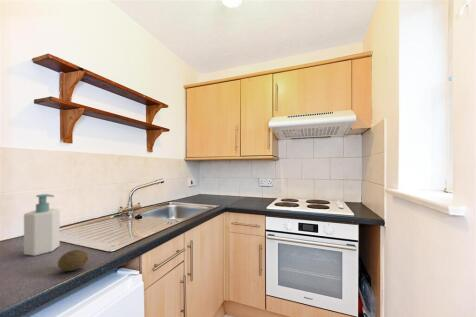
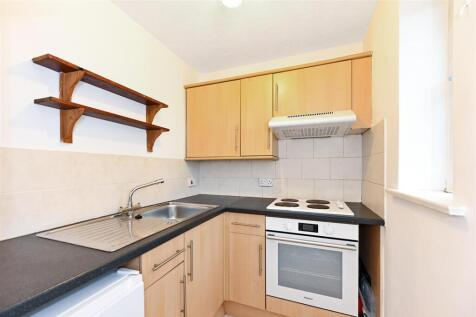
- fruit [57,249,89,272]
- soap bottle [23,193,61,257]
